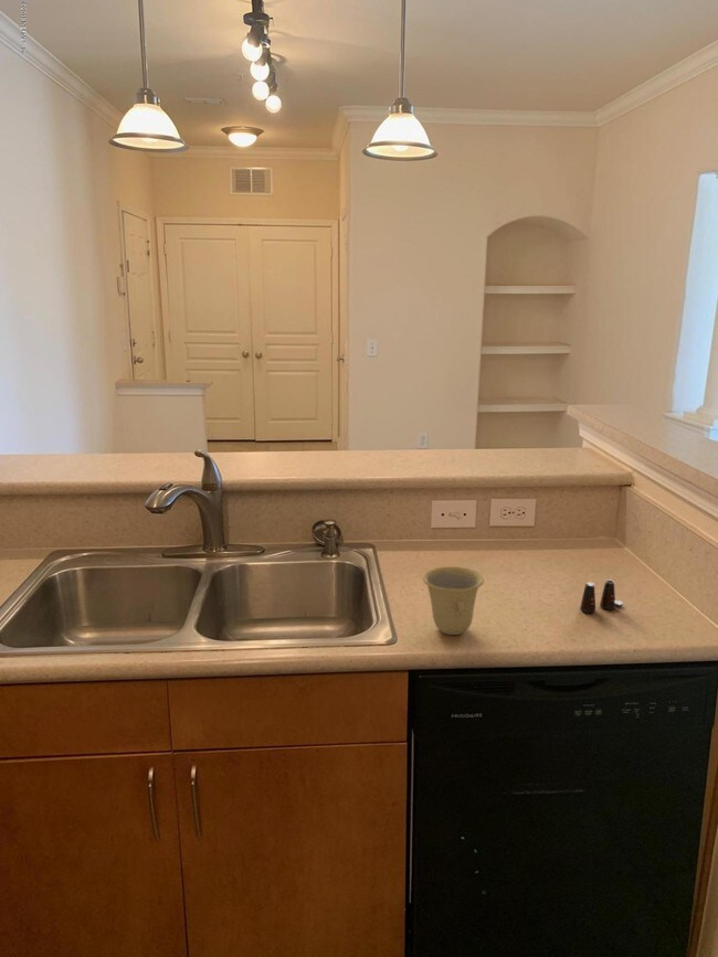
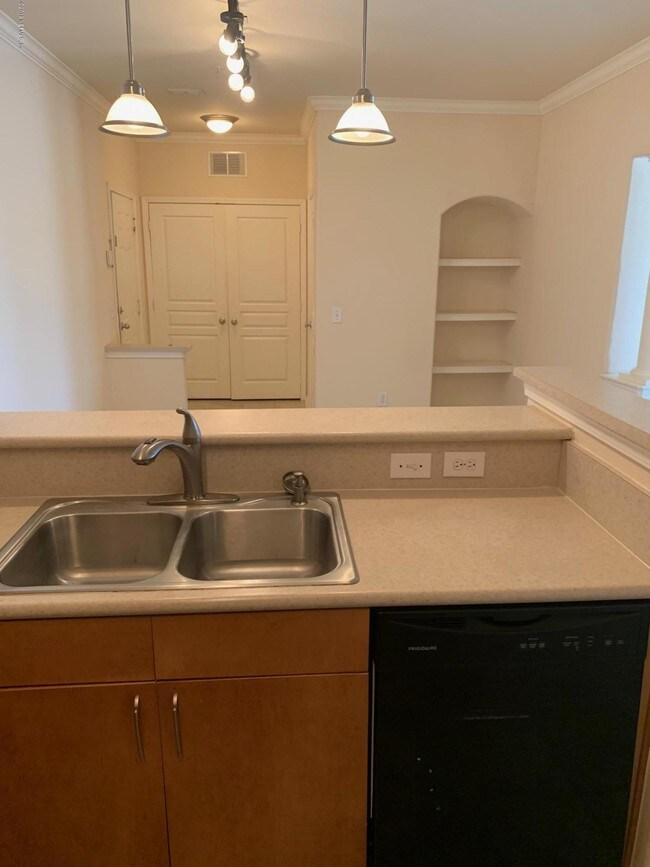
- cup [422,566,485,636]
- salt shaker [579,579,623,614]
